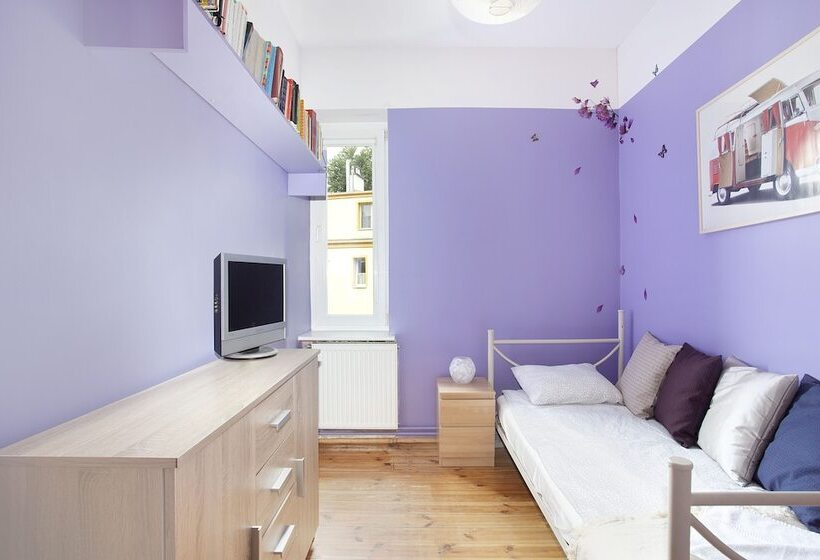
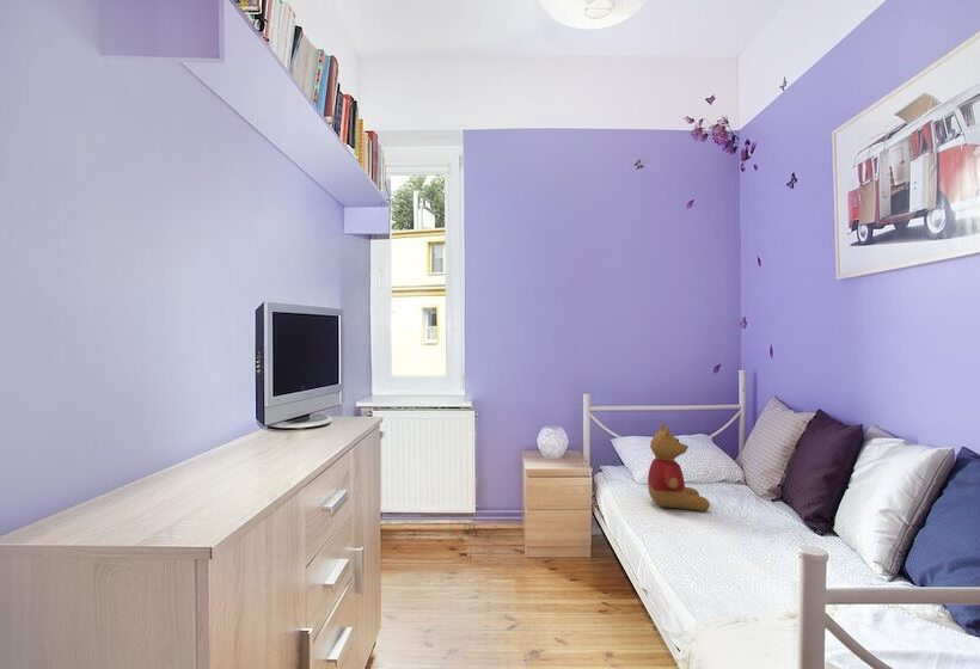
+ stuffed bear [647,421,711,513]
